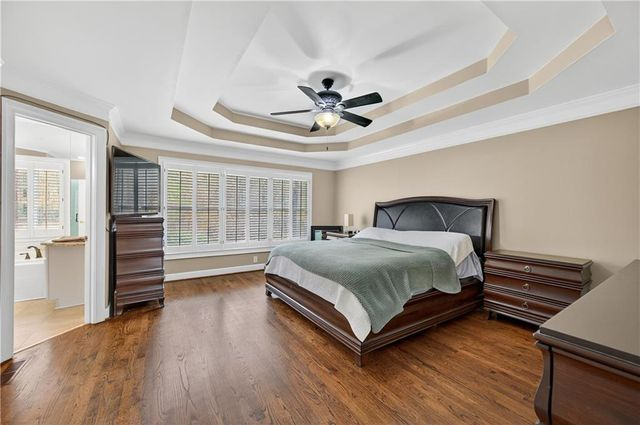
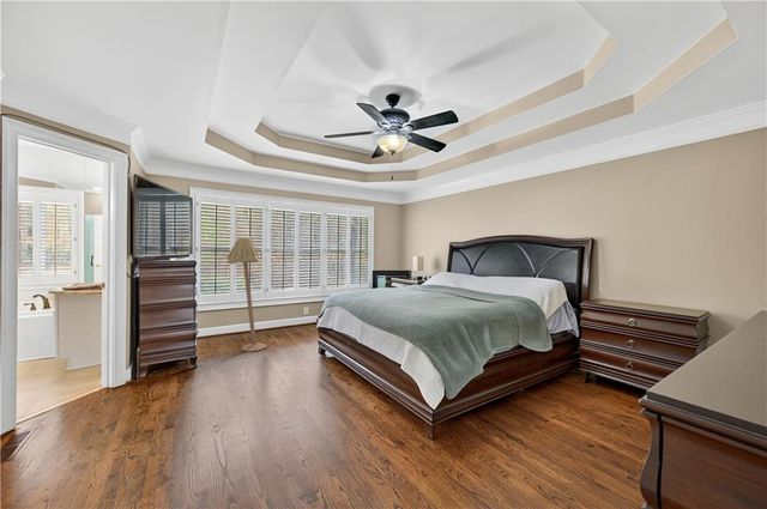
+ floor lamp [225,236,268,352]
